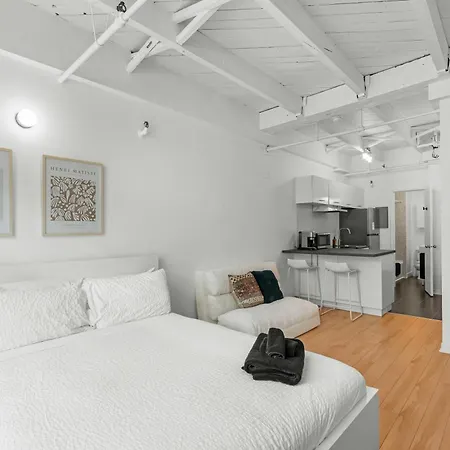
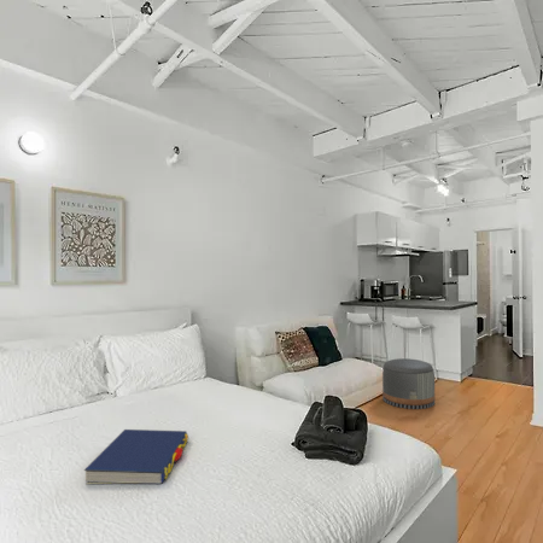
+ pouf [381,357,436,410]
+ book [83,428,189,485]
